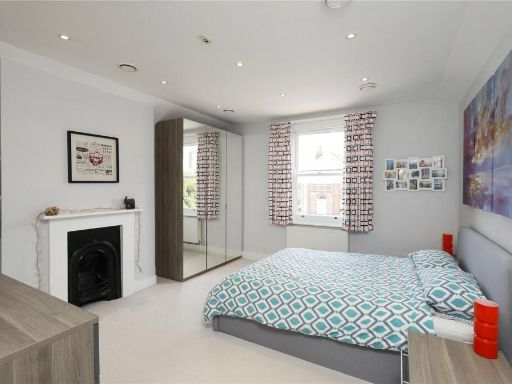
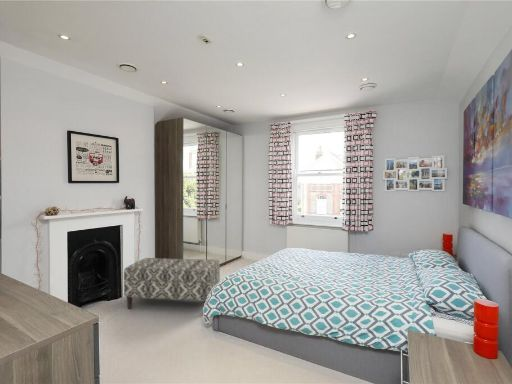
+ bench [123,257,221,310]
